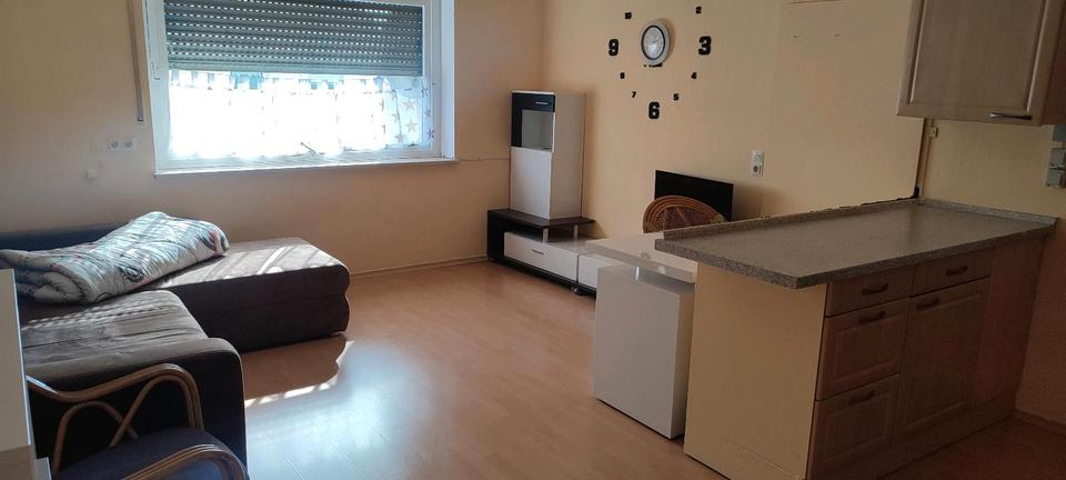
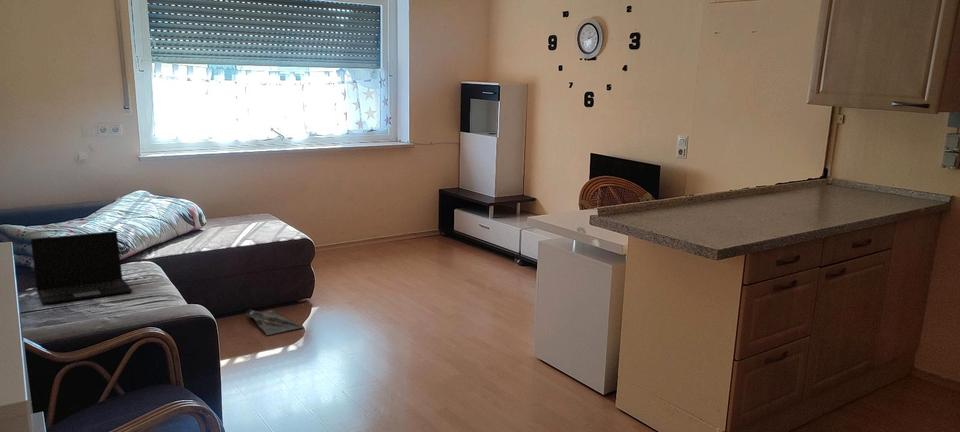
+ bag [244,309,304,336]
+ laptop [30,230,133,306]
